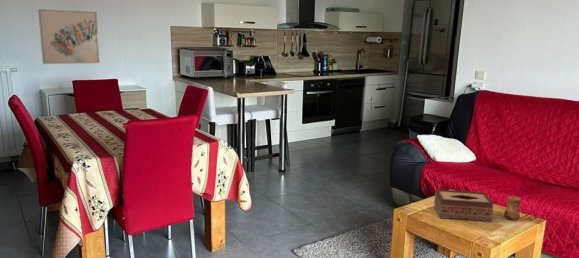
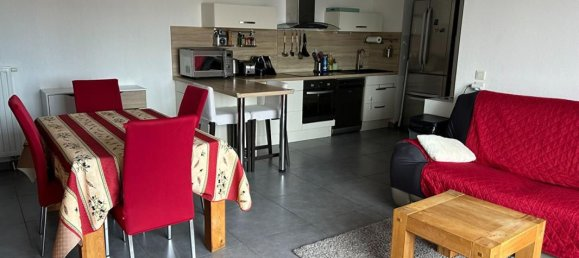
- cup [503,195,522,221]
- tissue box [433,188,494,223]
- wall art [37,8,101,65]
